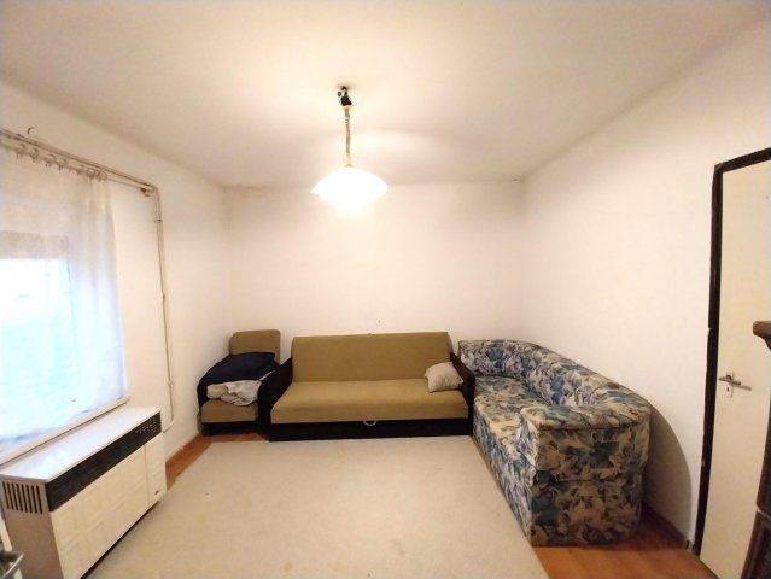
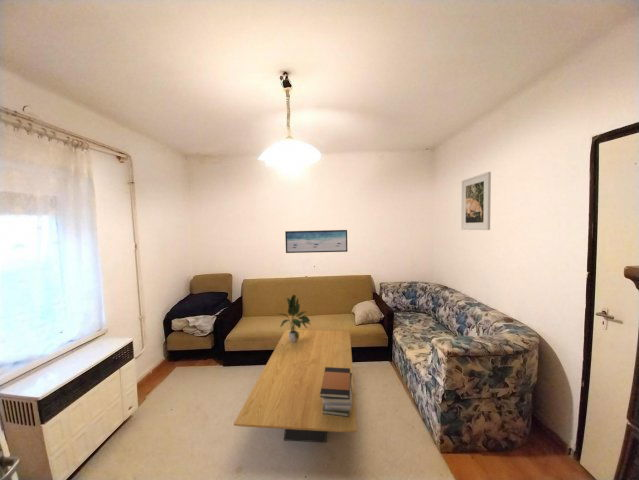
+ potted plant [276,294,312,343]
+ book stack [320,367,352,417]
+ wall art [284,229,349,254]
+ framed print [460,171,492,231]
+ coffee table [233,329,358,444]
